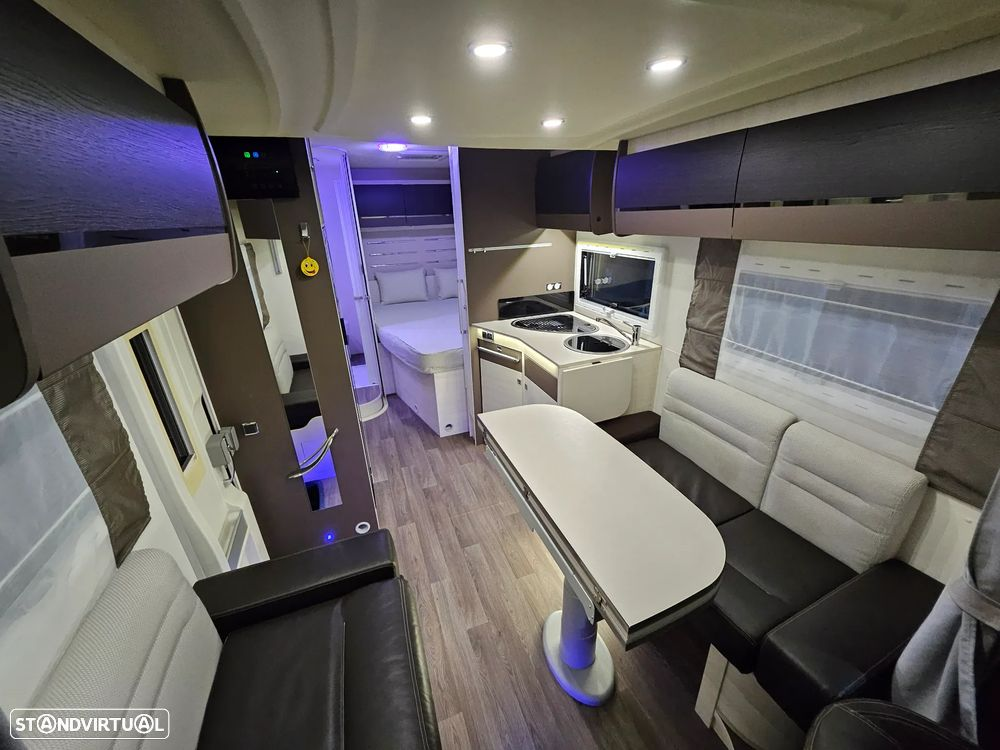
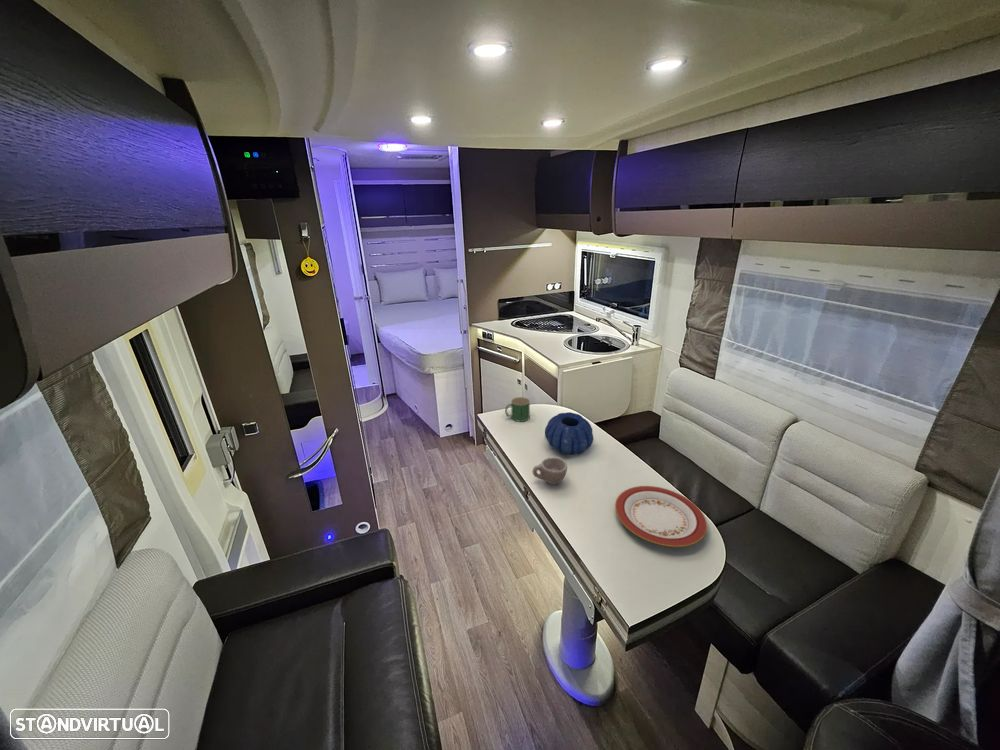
+ mug [504,396,531,422]
+ cup [532,456,568,485]
+ plate [614,485,708,548]
+ decorative bowl [544,411,594,456]
